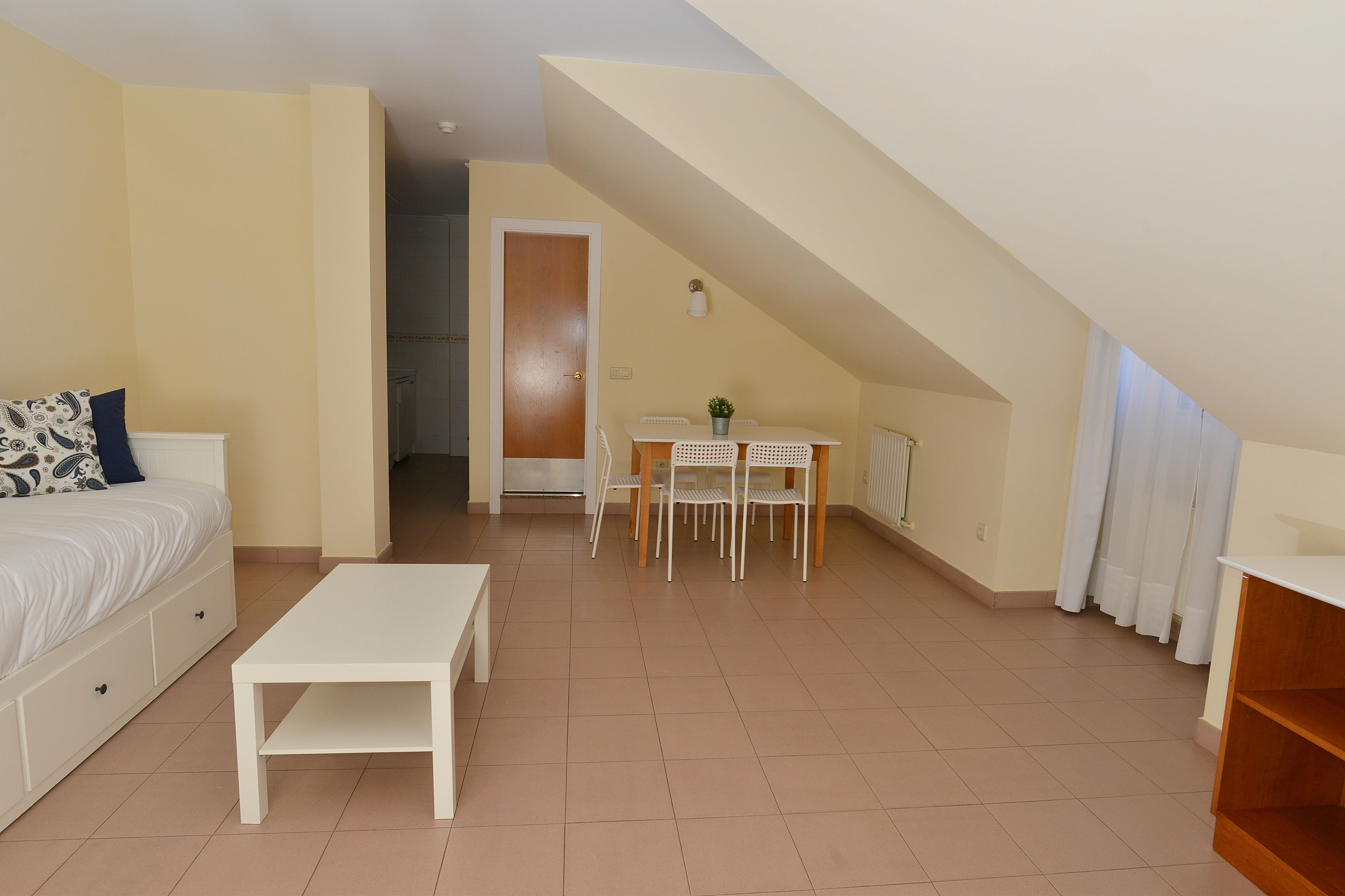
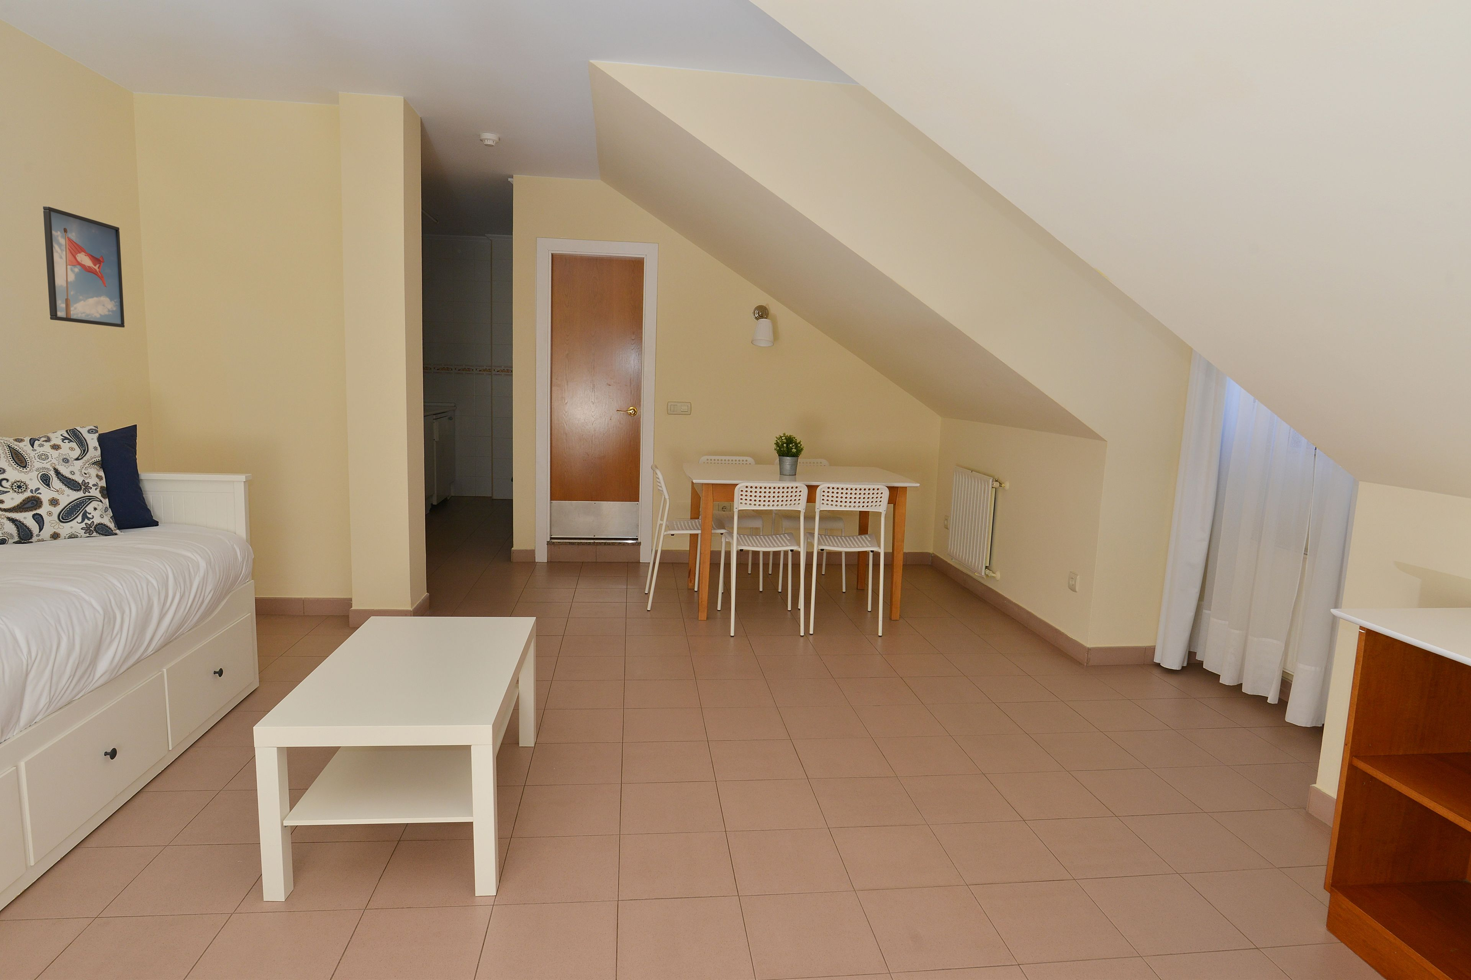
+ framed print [43,206,125,328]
